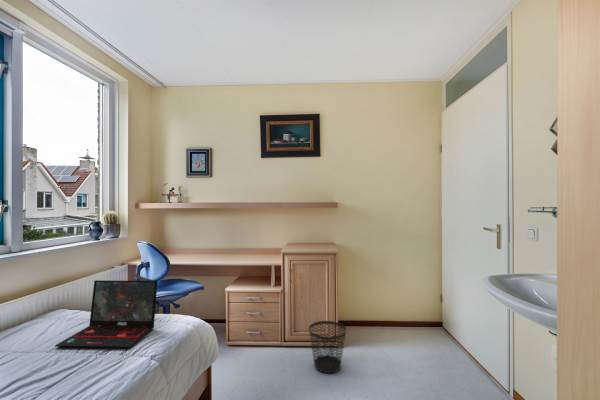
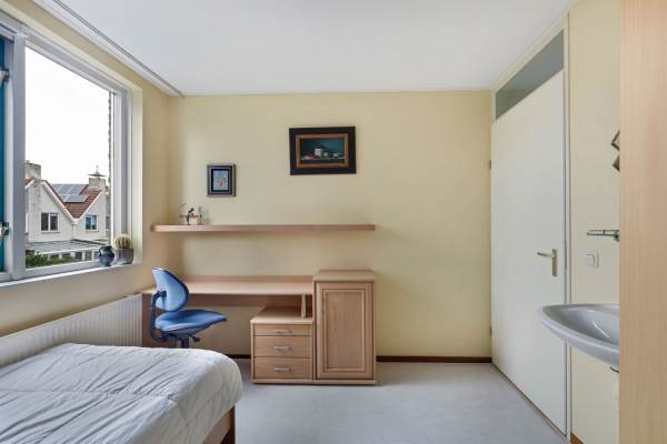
- laptop [54,279,159,349]
- wastebasket [308,320,347,374]
